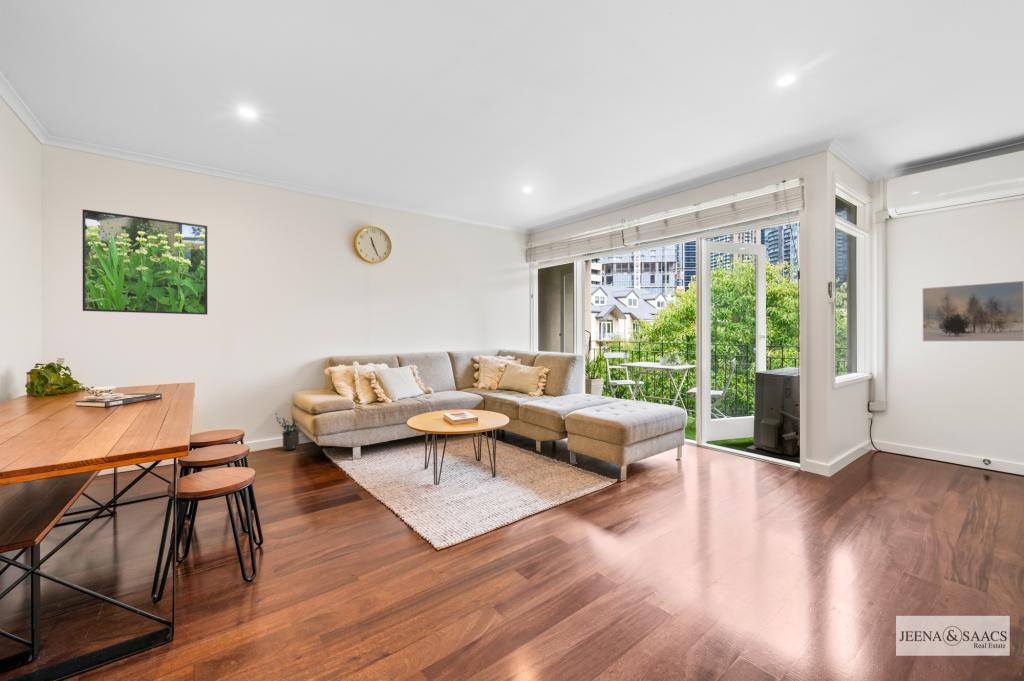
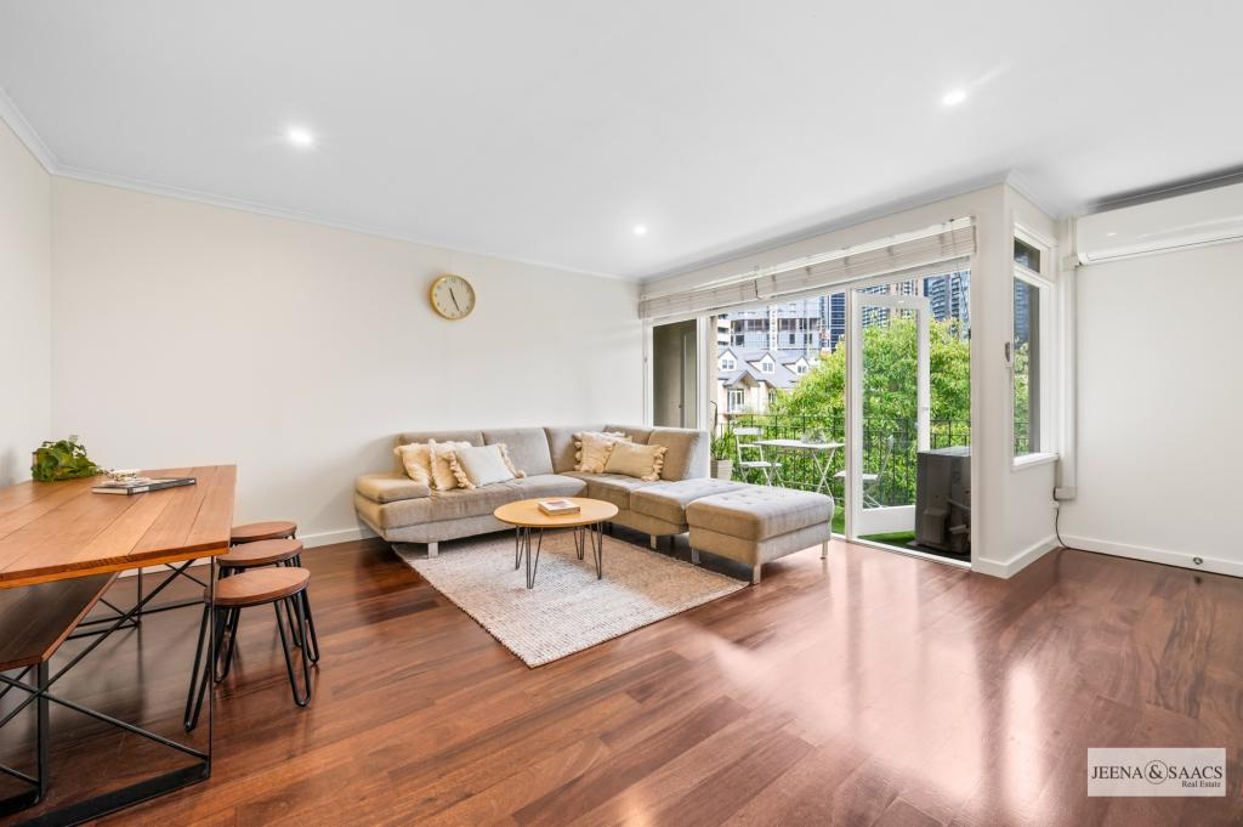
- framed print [922,280,1024,342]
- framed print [81,208,208,316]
- potted plant [274,412,301,451]
